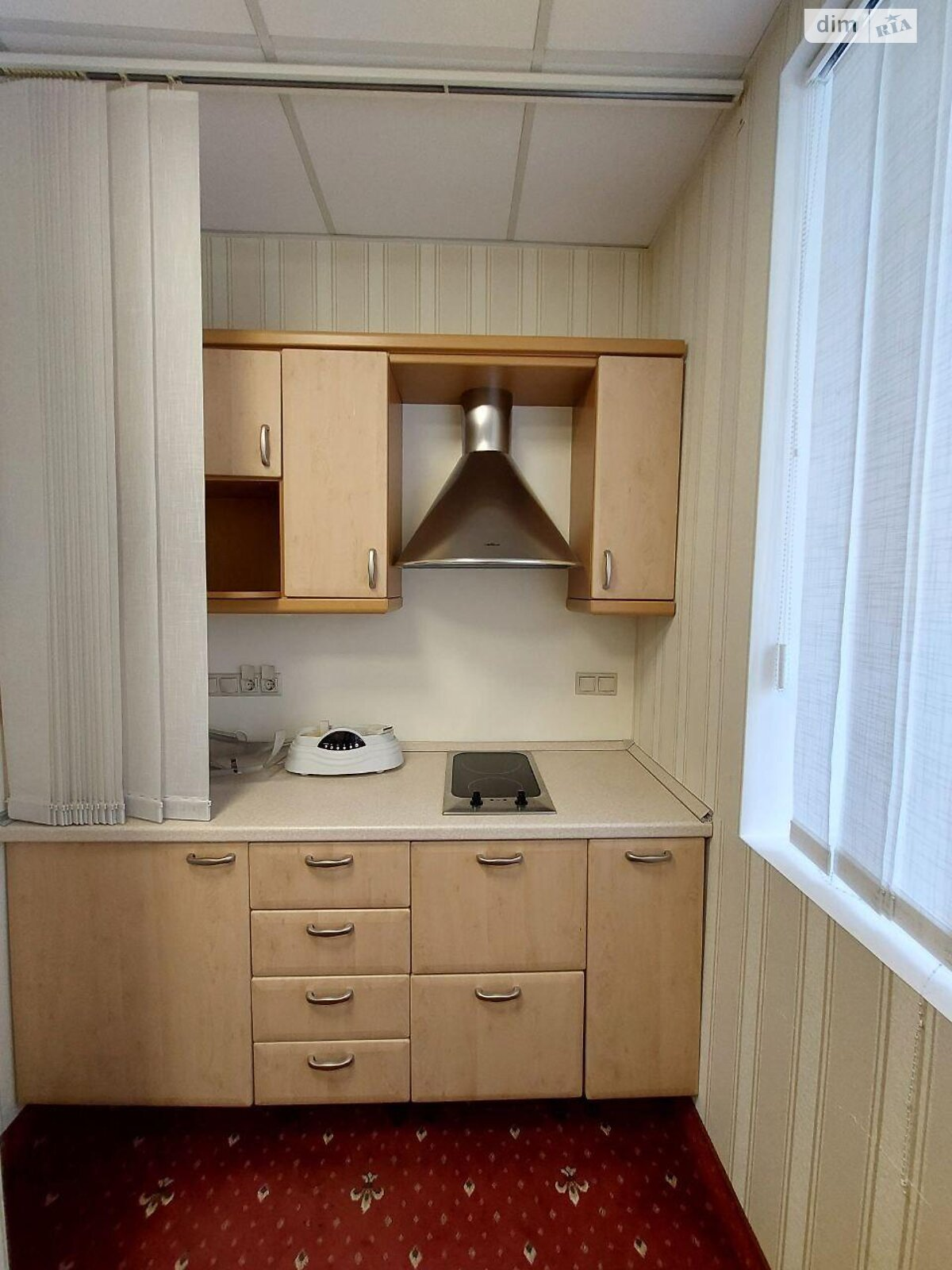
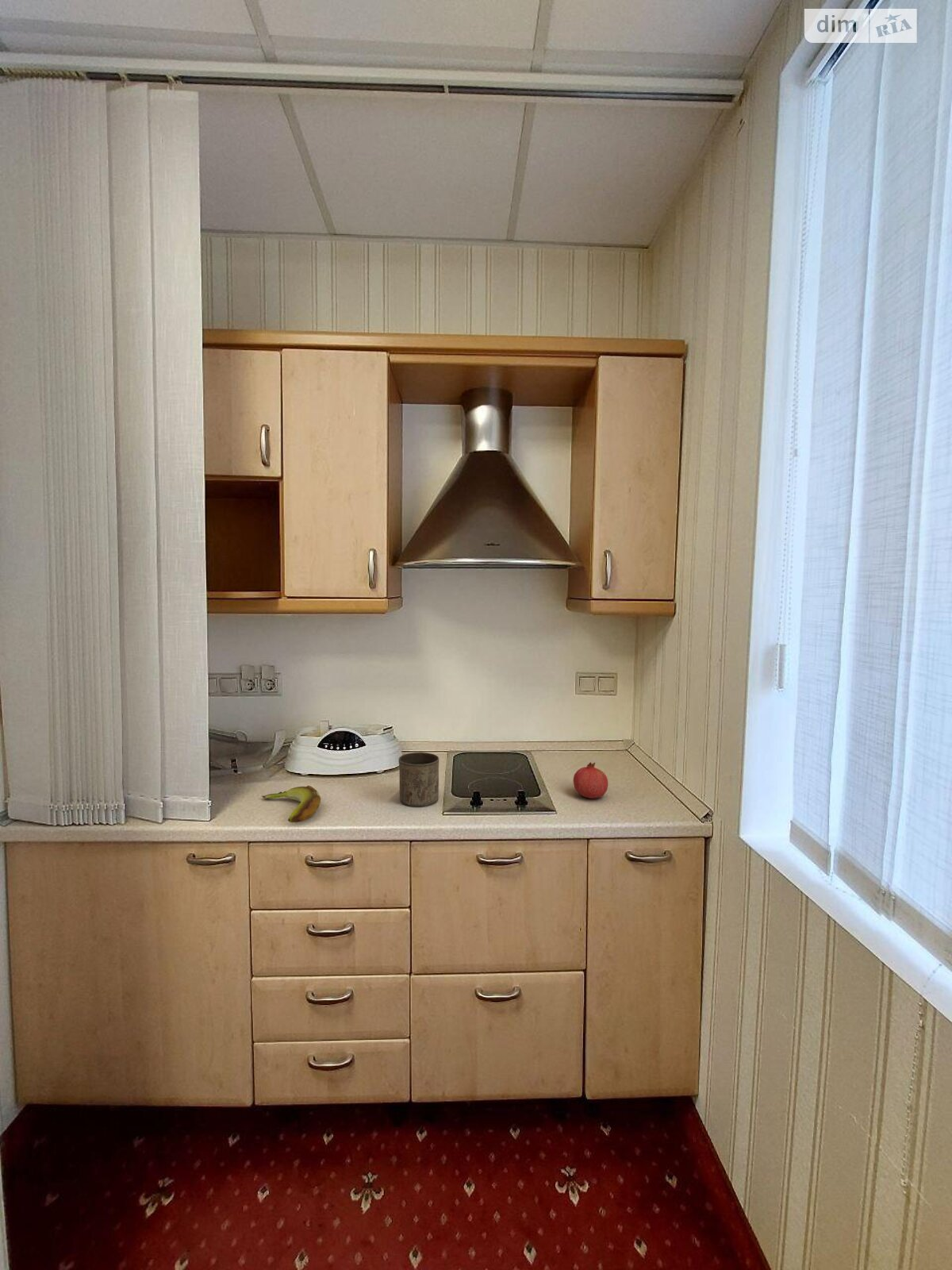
+ fruit [573,761,608,799]
+ banana [261,785,321,823]
+ cup [398,752,440,808]
